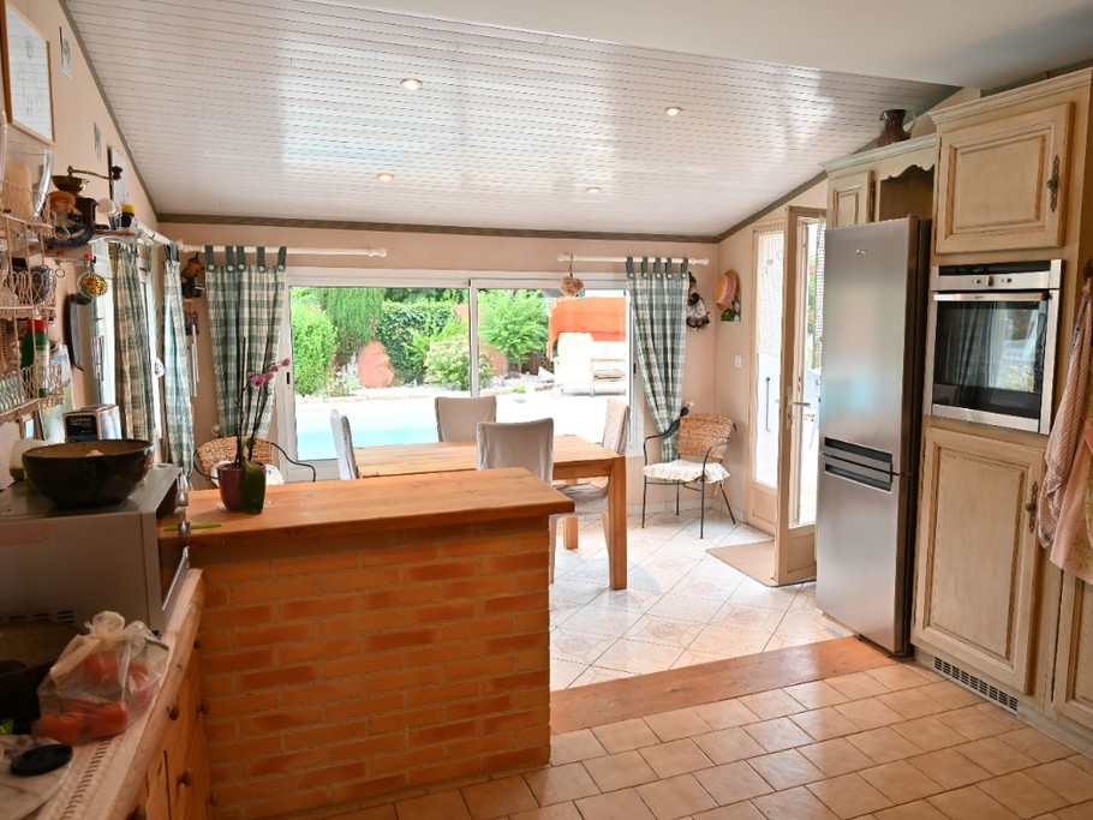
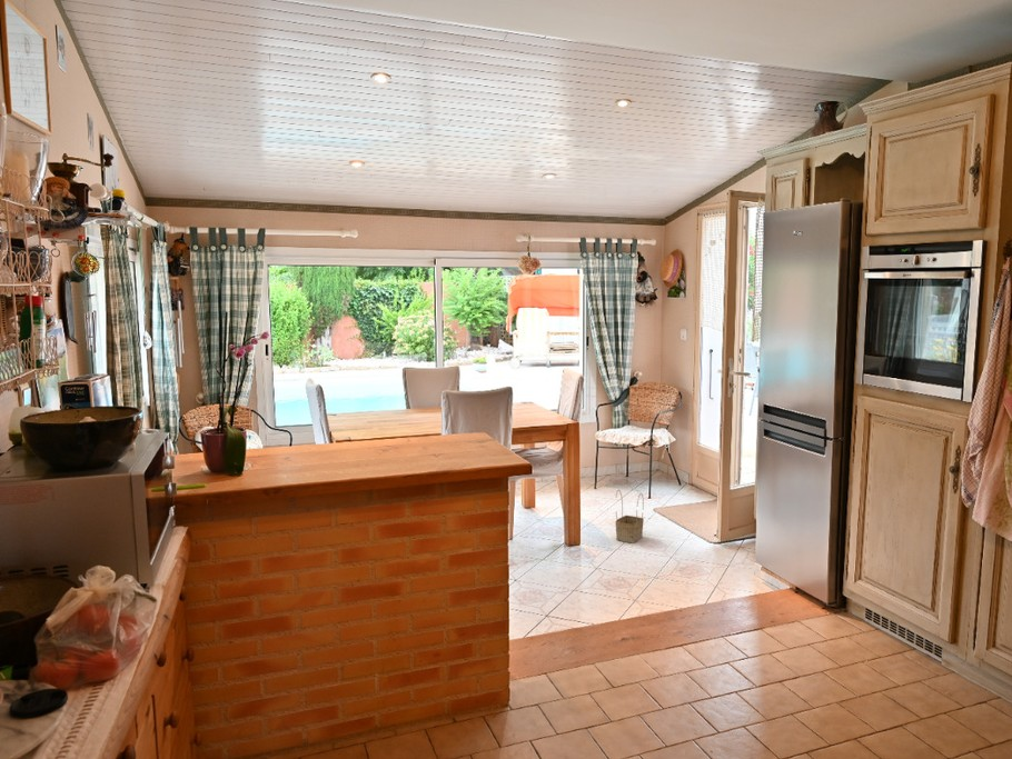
+ basket [615,489,645,545]
